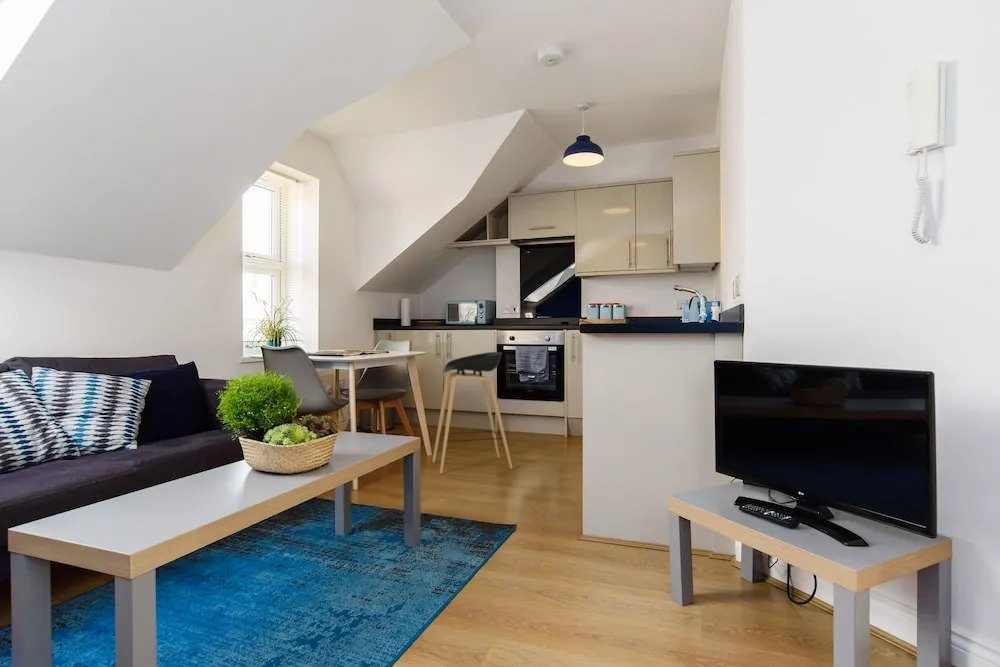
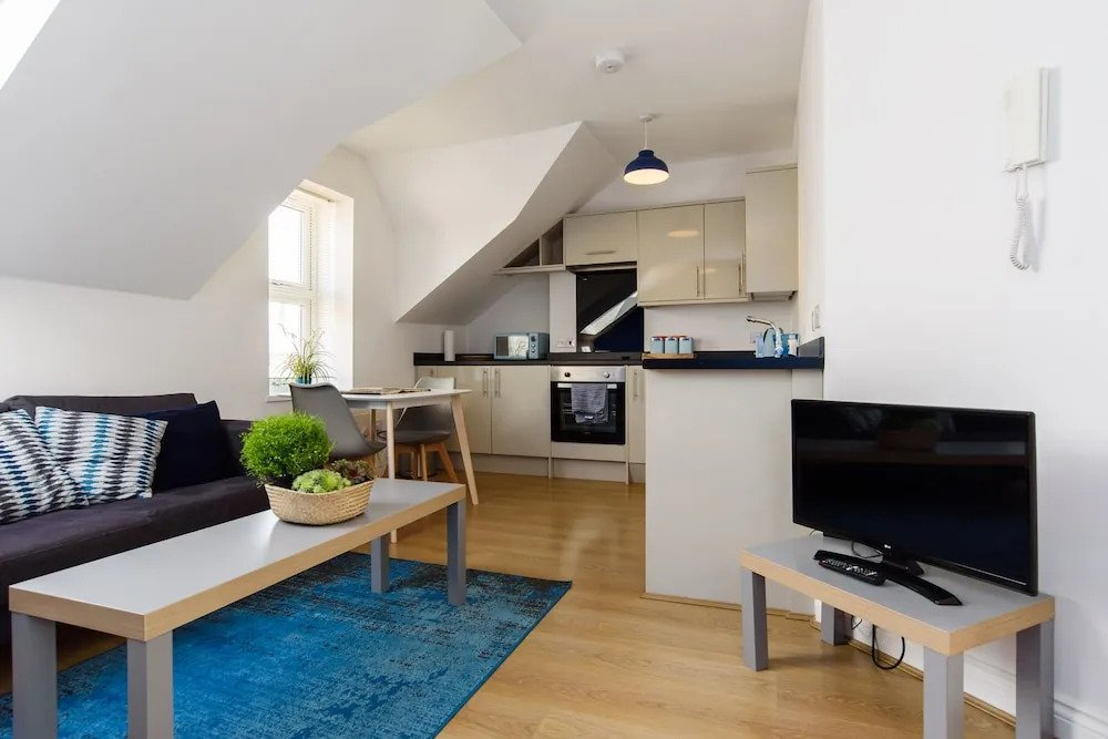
- stool [431,351,514,475]
